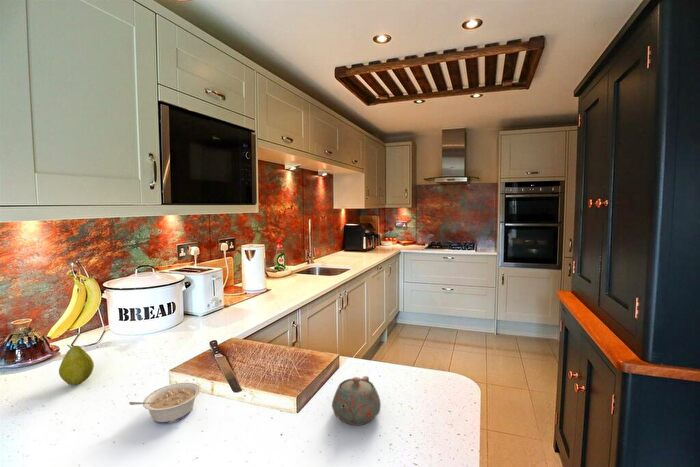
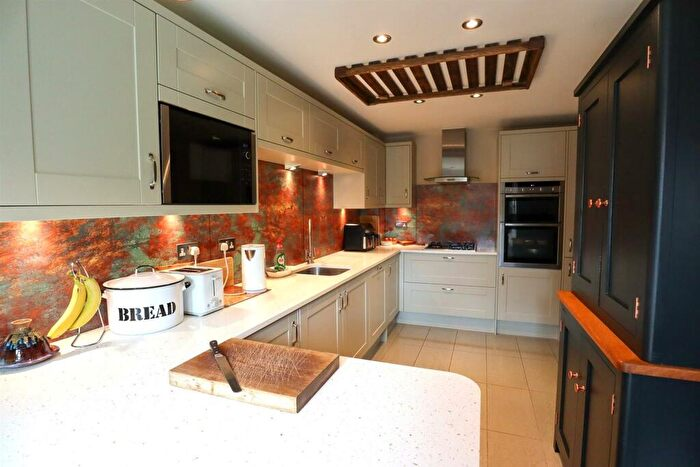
- fruit [58,344,95,386]
- teapot [331,375,382,426]
- legume [128,382,201,425]
